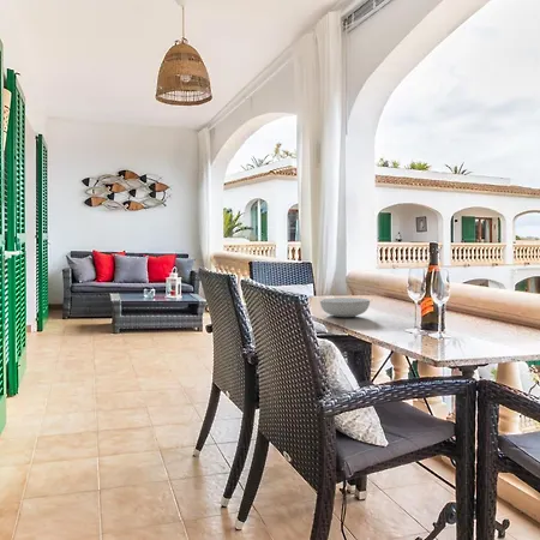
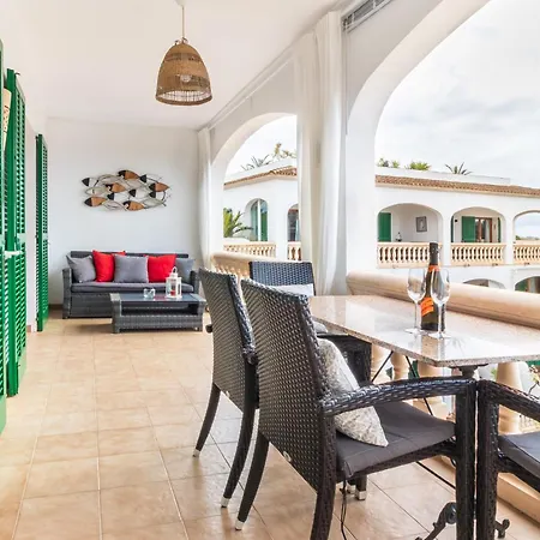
- serving bowl [319,296,371,318]
